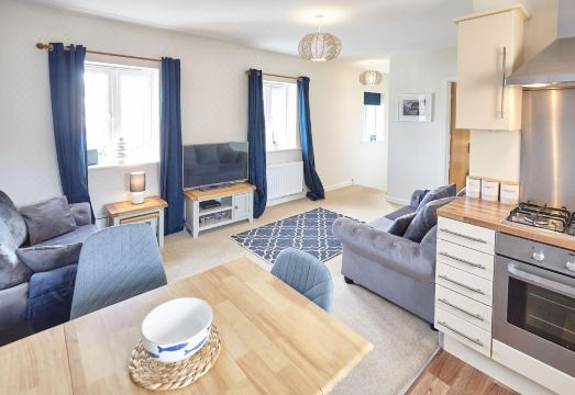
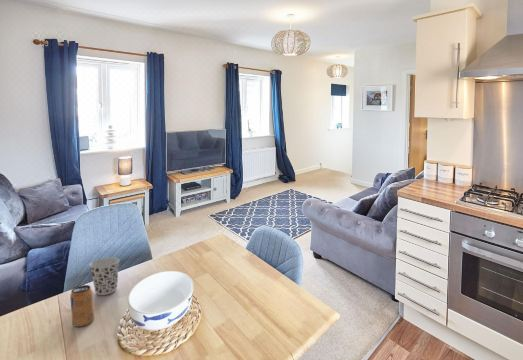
+ beverage can [69,284,95,328]
+ cup [88,256,120,296]
